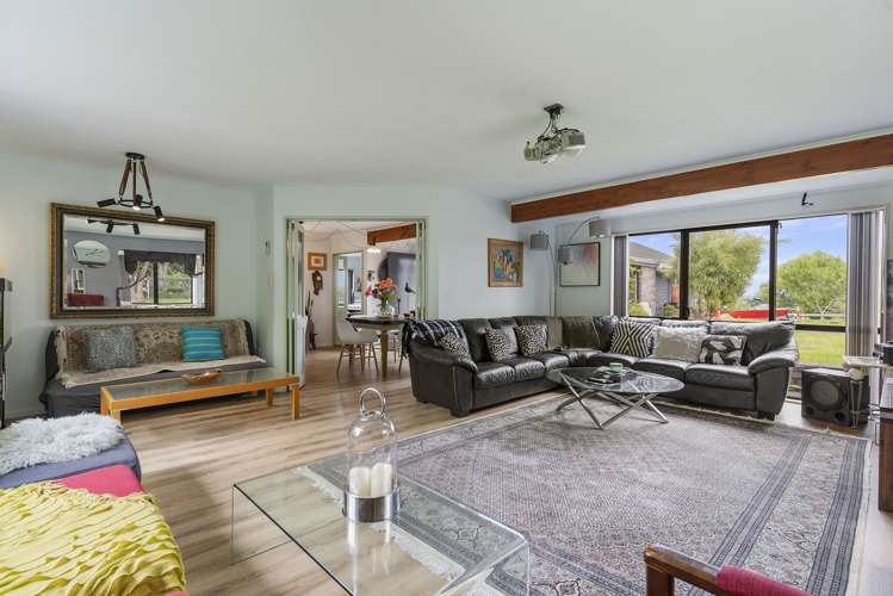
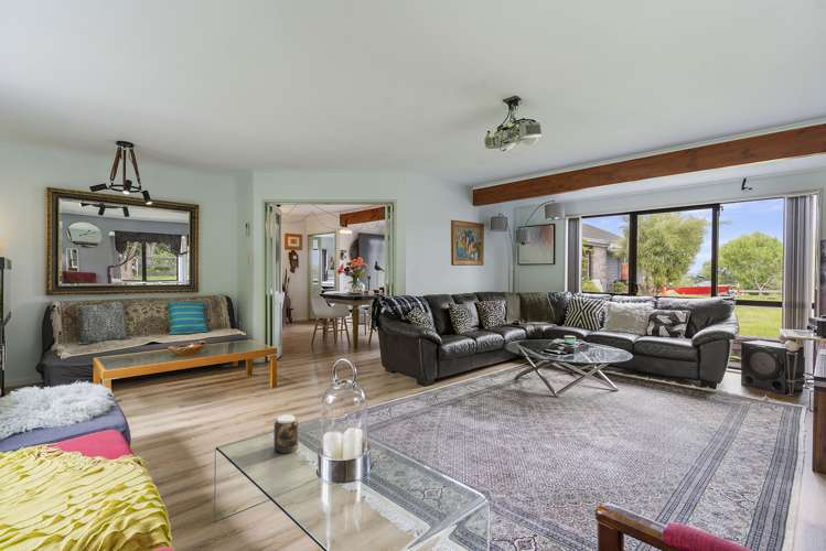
+ jar [272,413,299,454]
